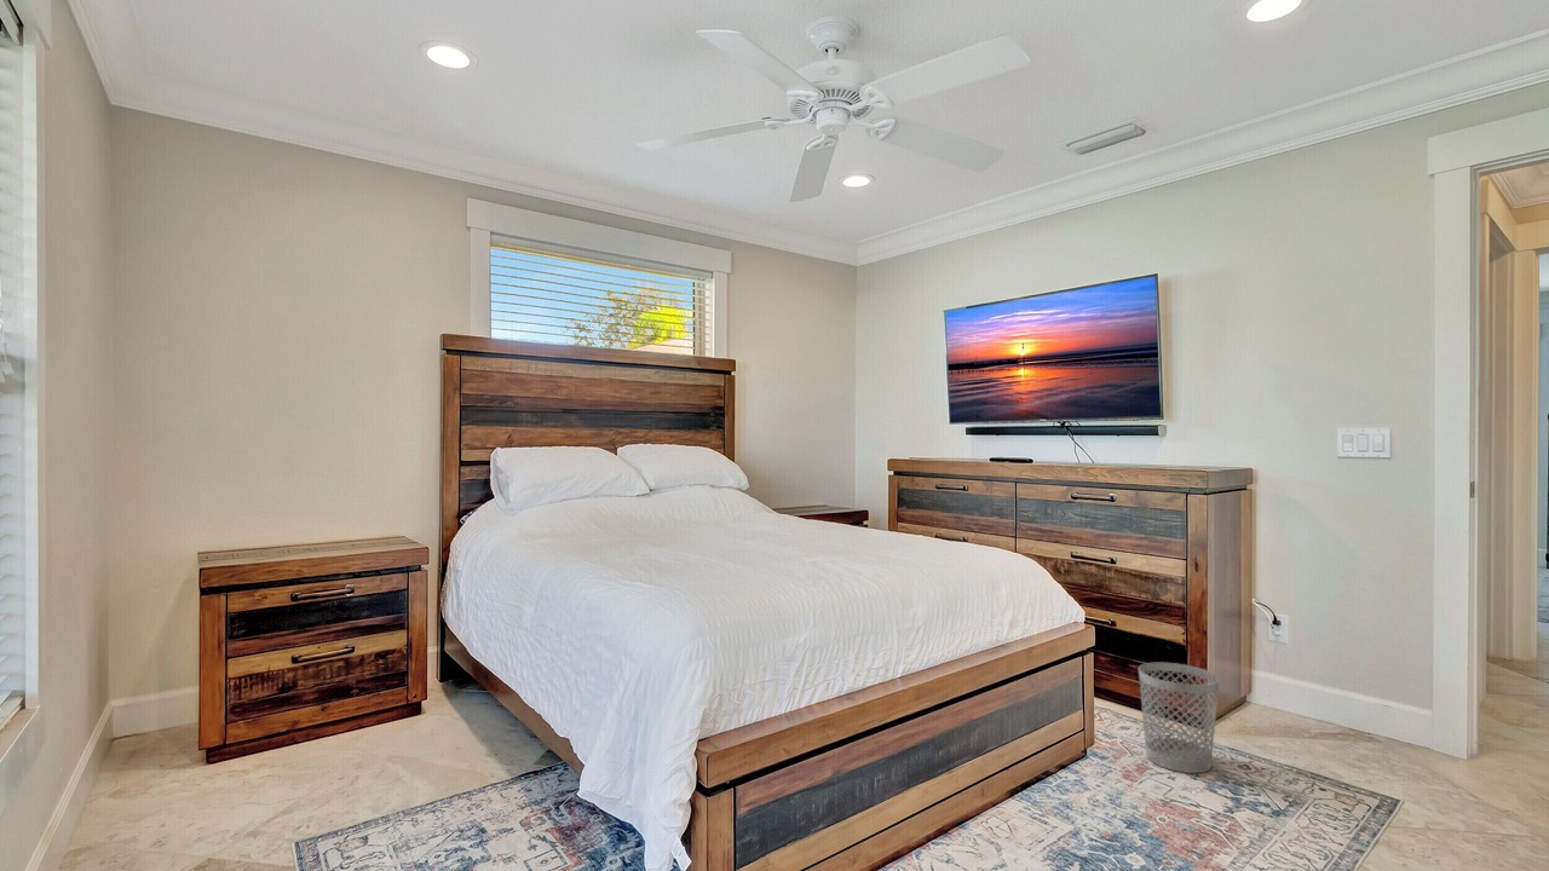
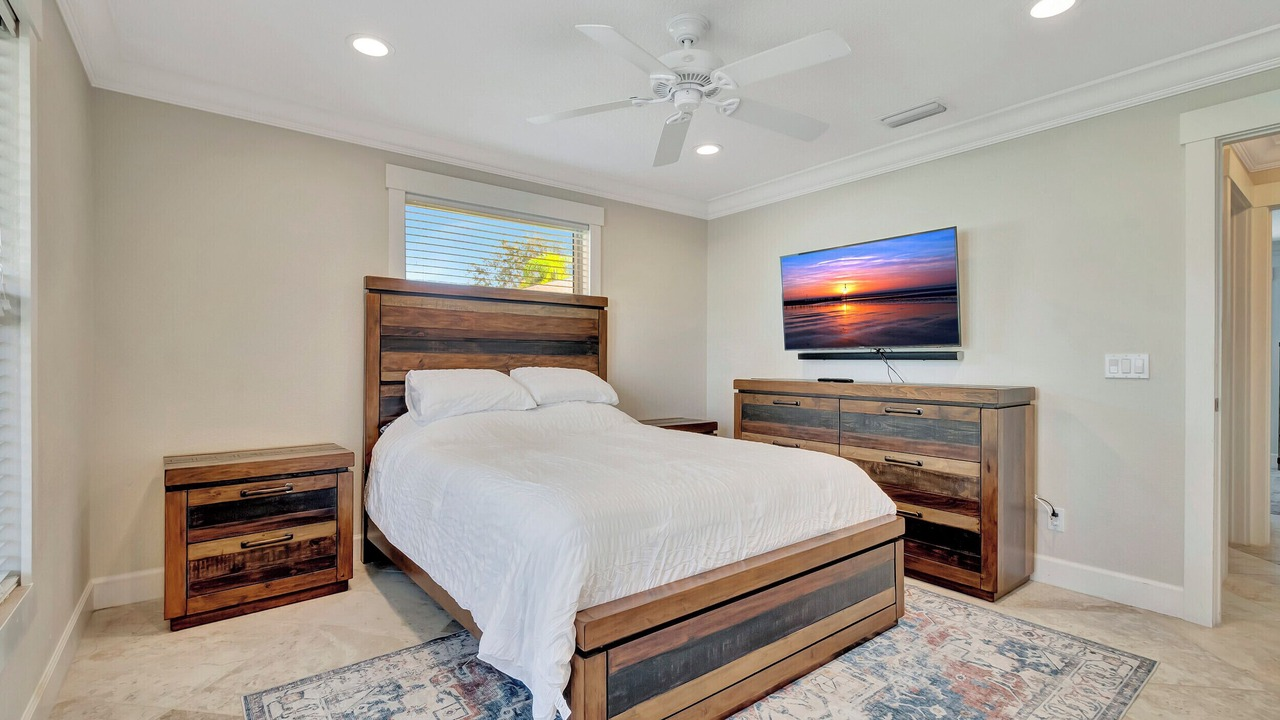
- wastebasket [1138,662,1220,774]
